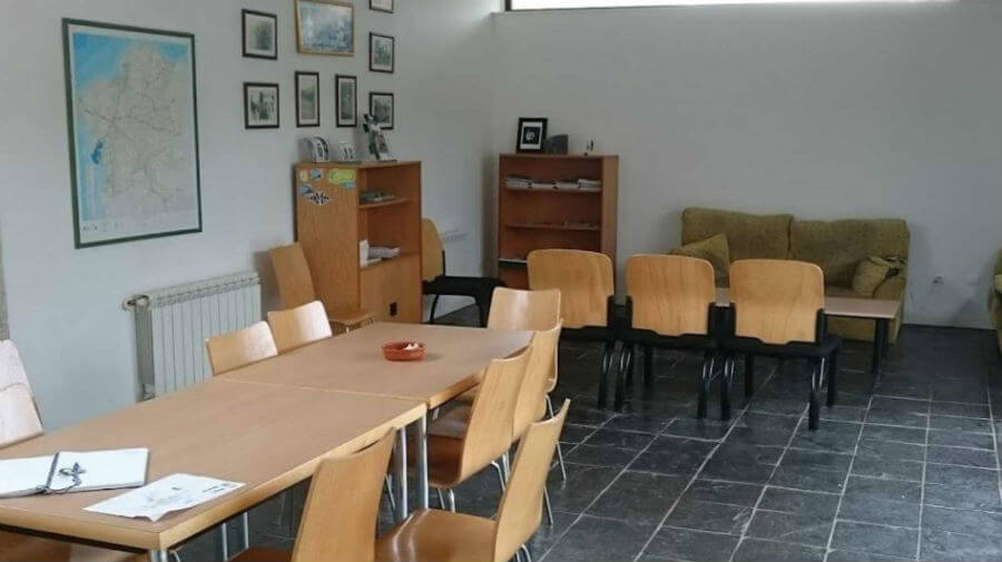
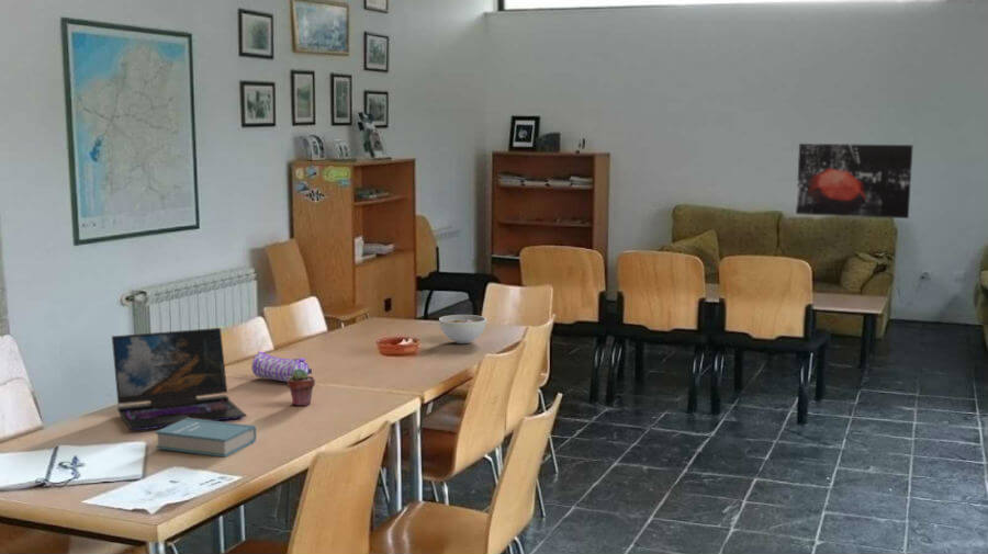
+ wall art [795,143,914,219]
+ laptop [111,327,247,431]
+ book [155,418,257,459]
+ potted succulent [287,369,316,407]
+ bowl [438,314,487,344]
+ pencil case [250,350,313,383]
